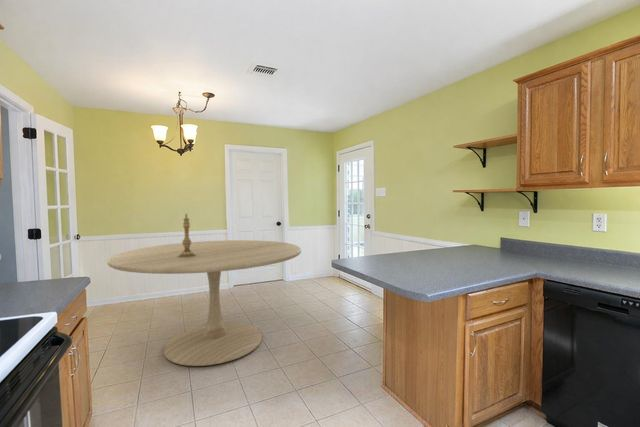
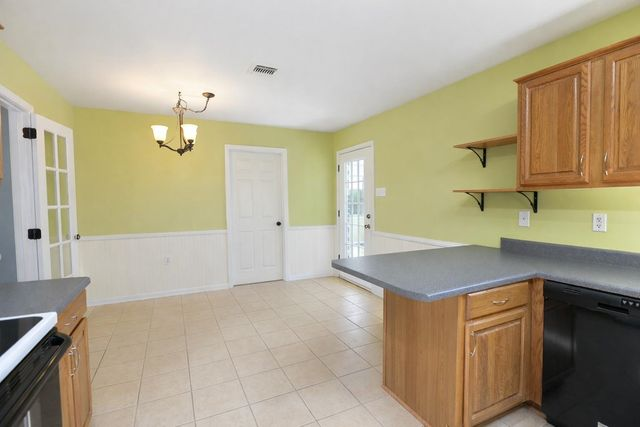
- candlestick [177,213,197,258]
- dining table [106,239,302,367]
